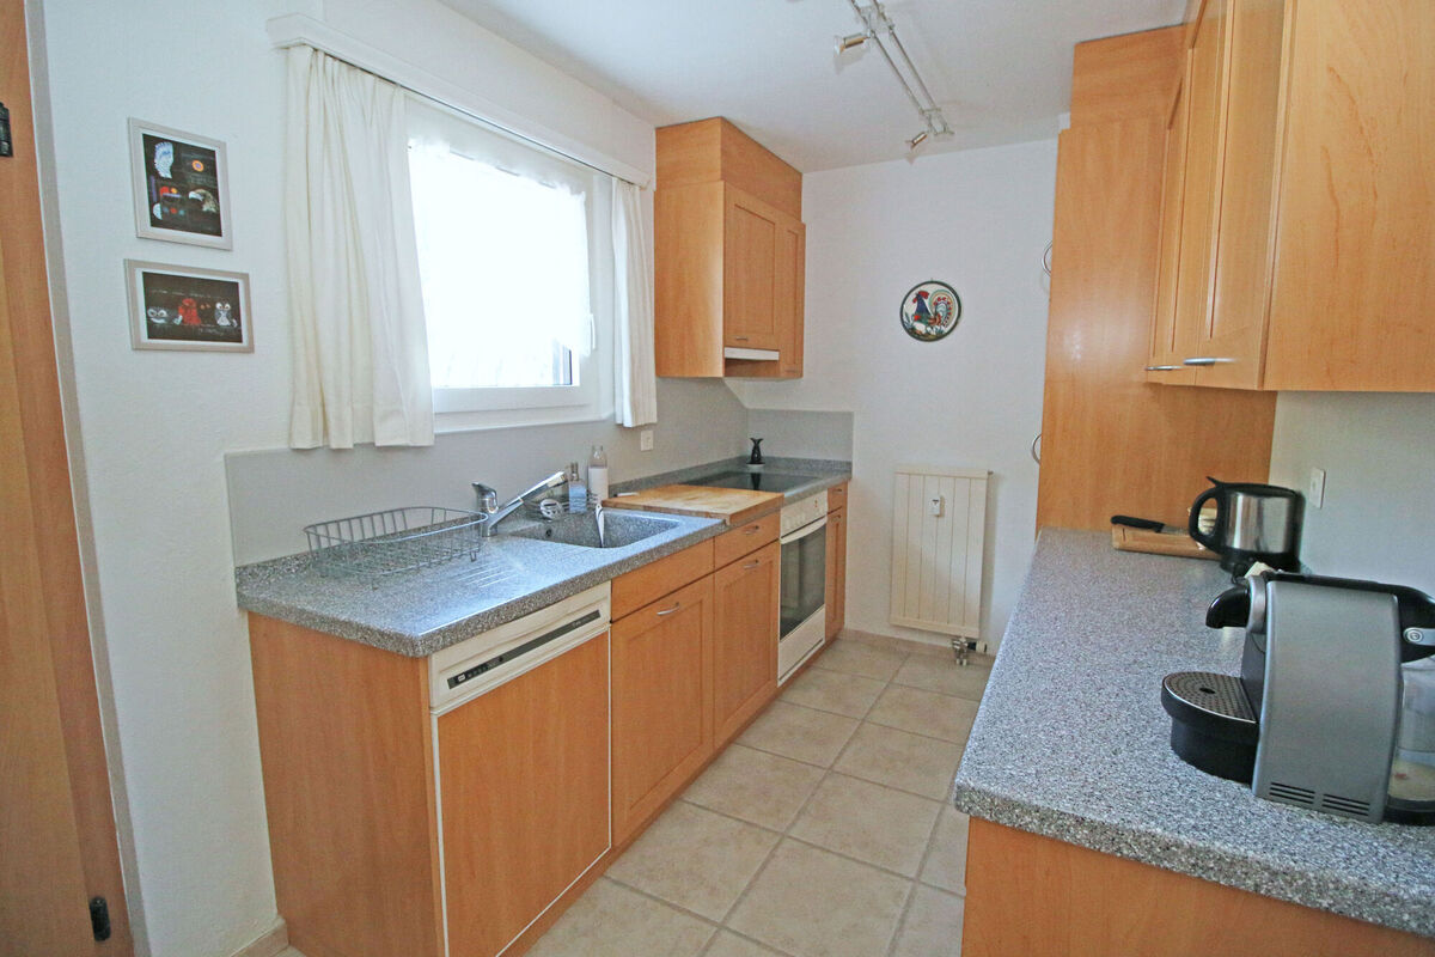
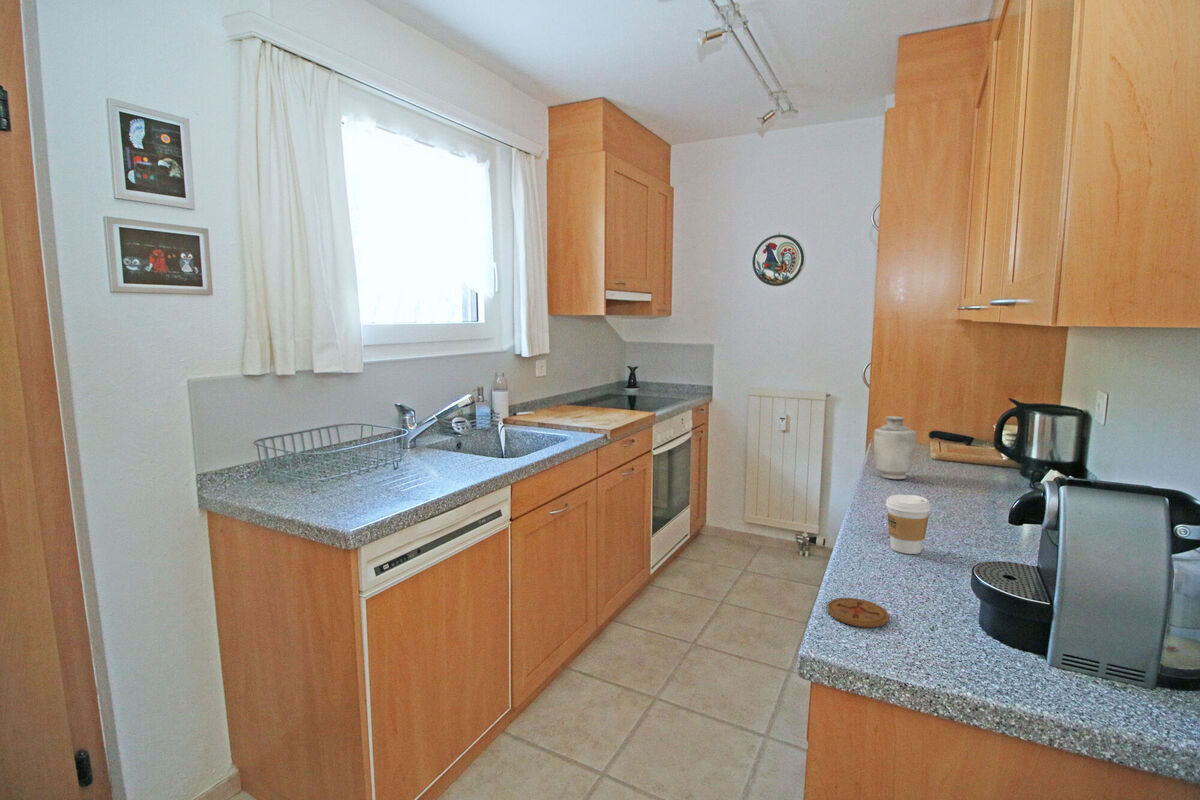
+ coffee cup [885,494,931,555]
+ vase [873,415,917,480]
+ coaster [826,597,890,628]
